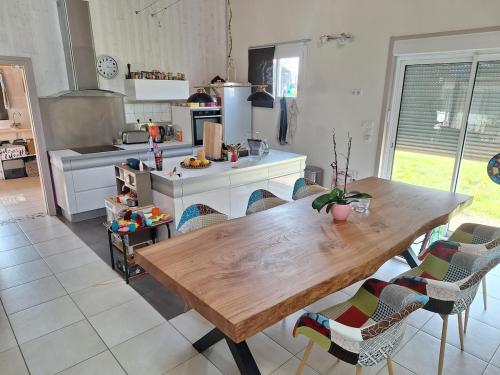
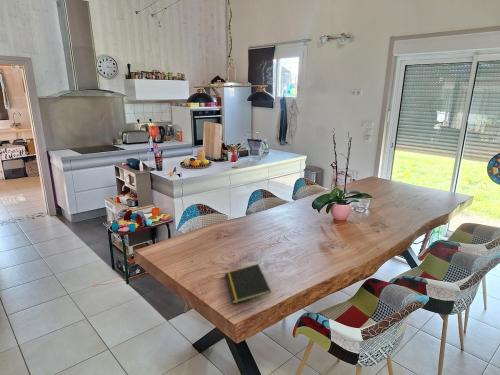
+ notepad [224,263,272,305]
